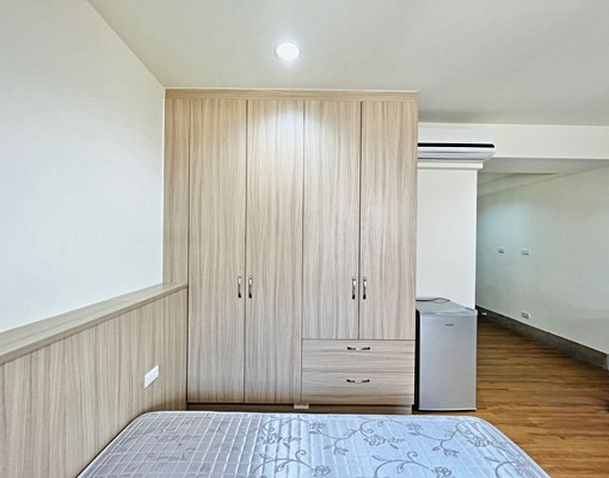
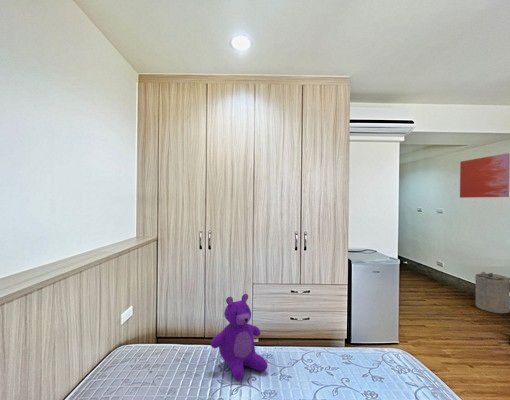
+ laundry hamper [474,271,510,314]
+ wall art [459,152,510,199]
+ teddy bear [210,293,268,381]
